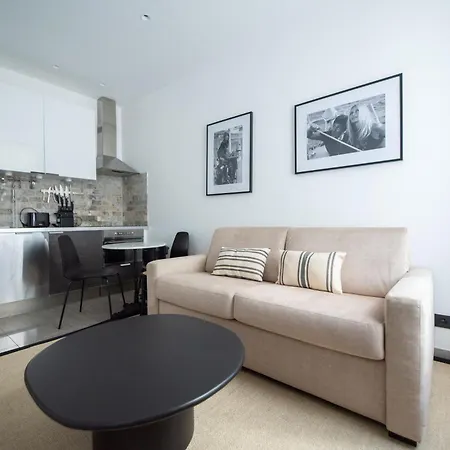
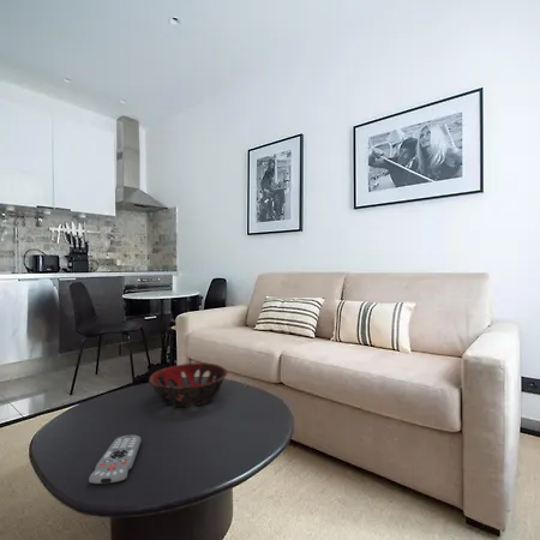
+ remote control [88,434,143,486]
+ decorative bowl [148,361,228,408]
